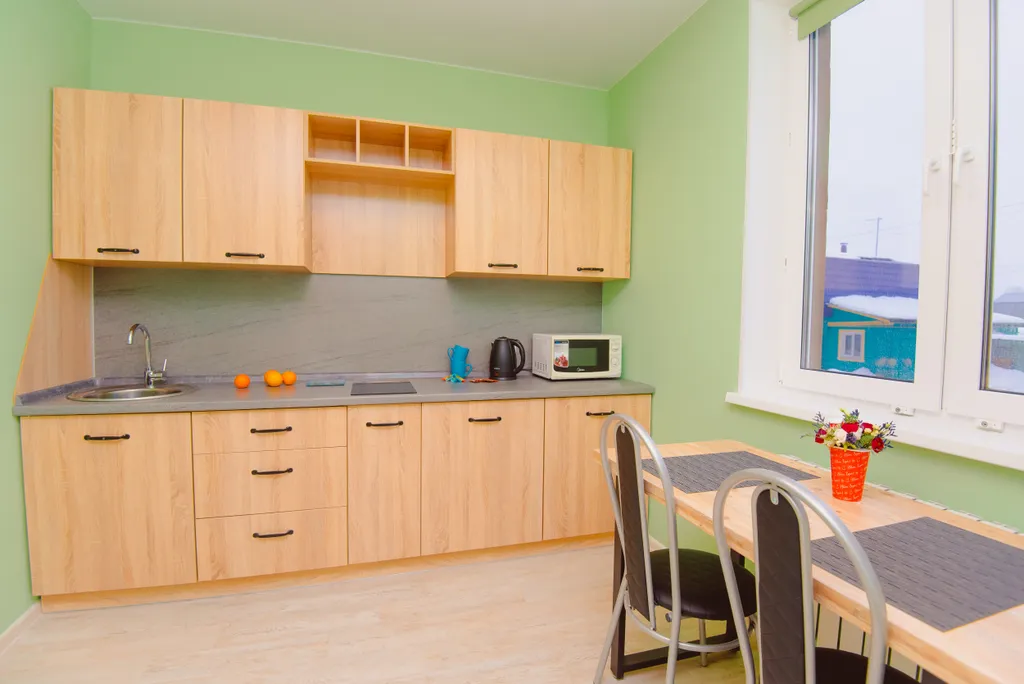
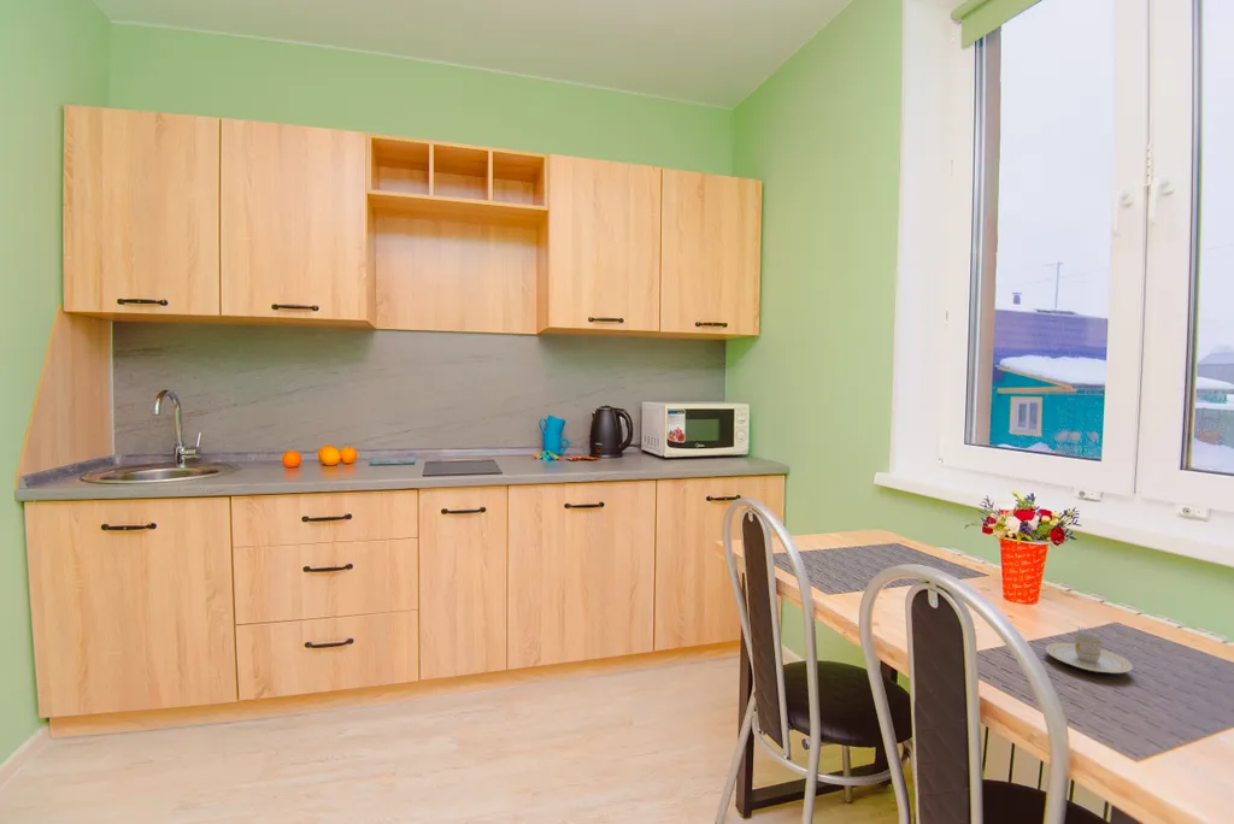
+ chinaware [1045,625,1134,675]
